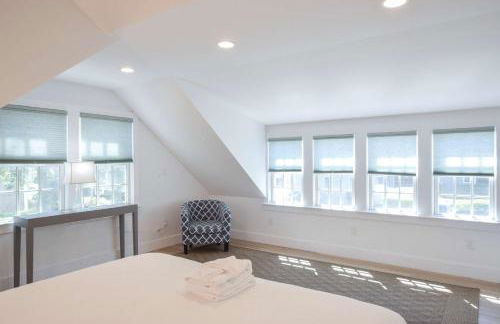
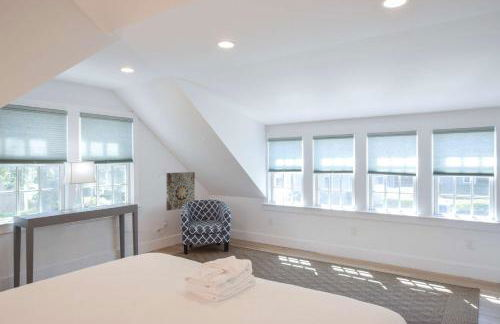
+ wall art [165,171,196,212]
